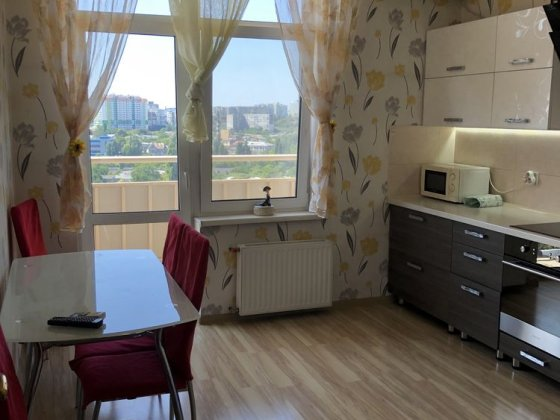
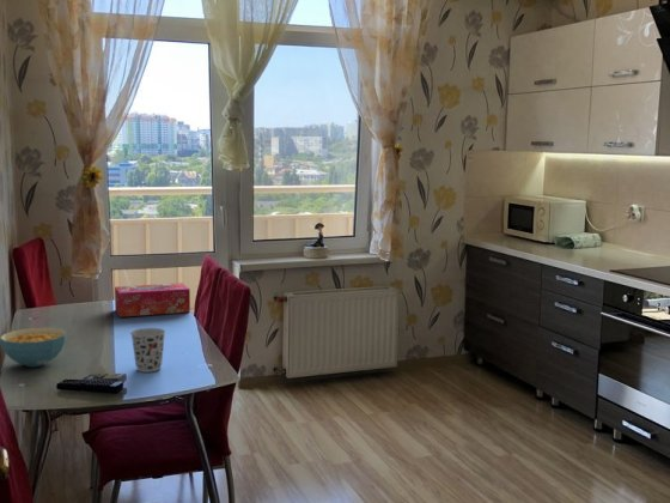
+ tissue box [114,281,191,319]
+ cereal bowl [0,327,68,368]
+ cup [129,327,166,374]
